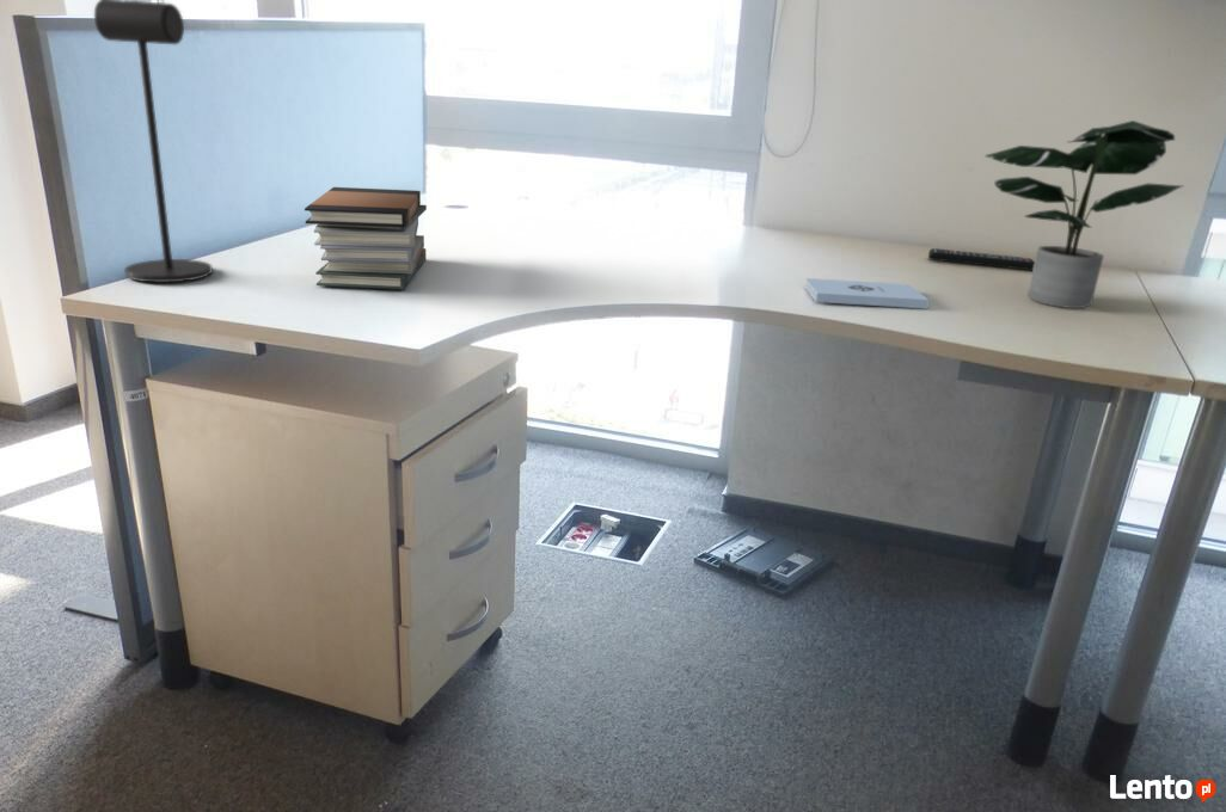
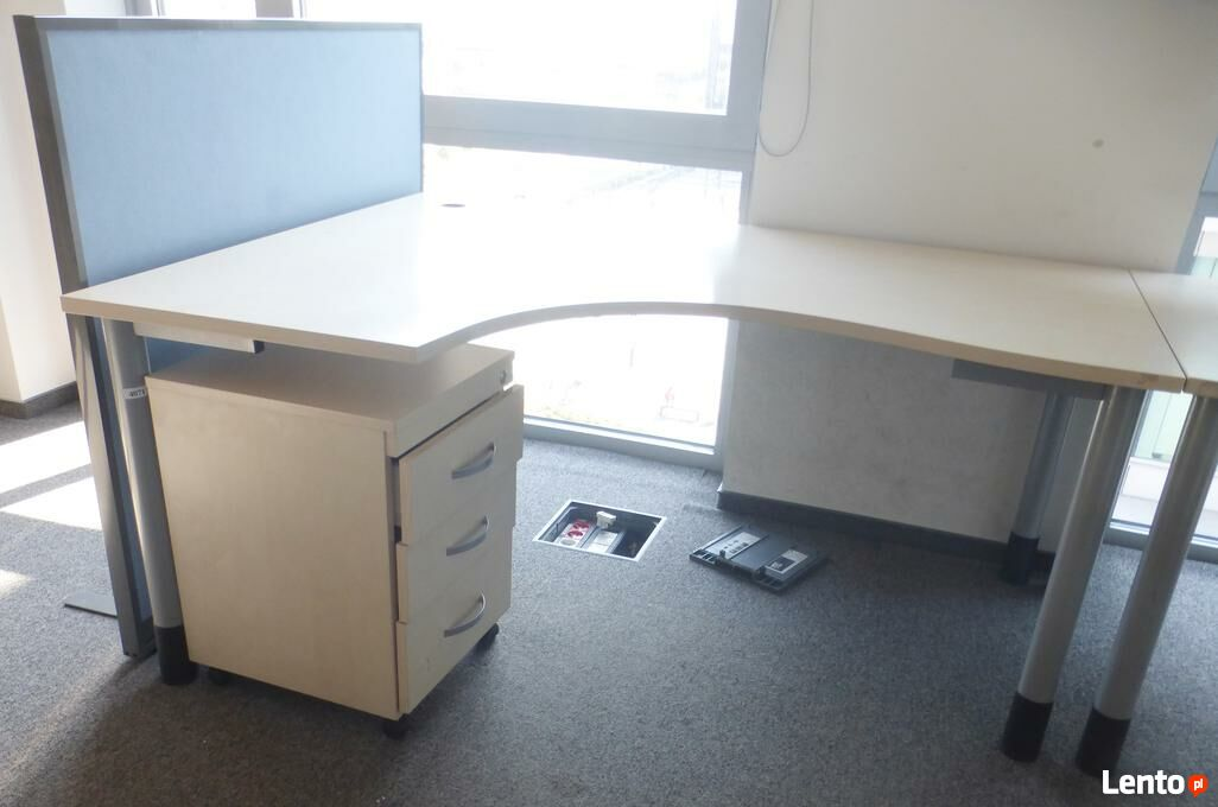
- notepad [804,277,930,309]
- book stack [304,186,428,290]
- potted plant [982,119,1184,309]
- desk lamp [93,0,214,283]
- remote control [927,247,1035,271]
